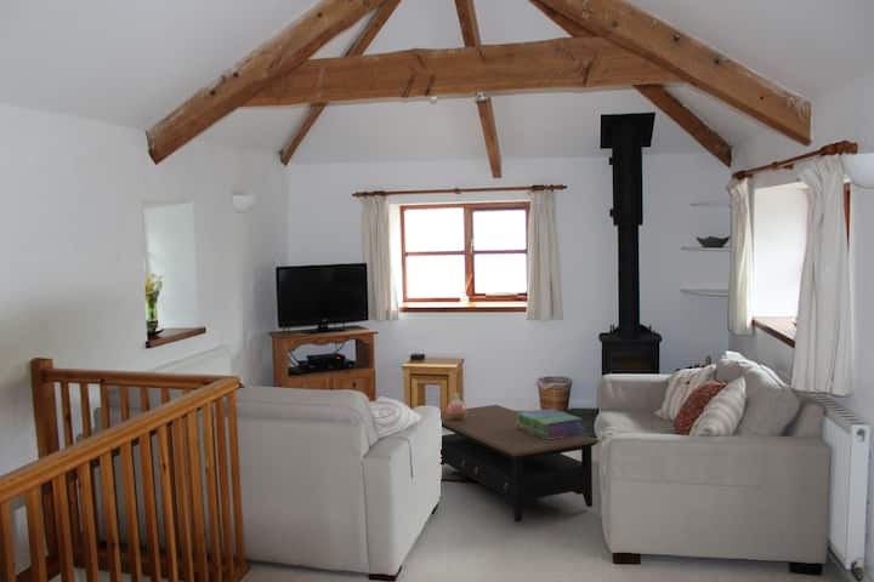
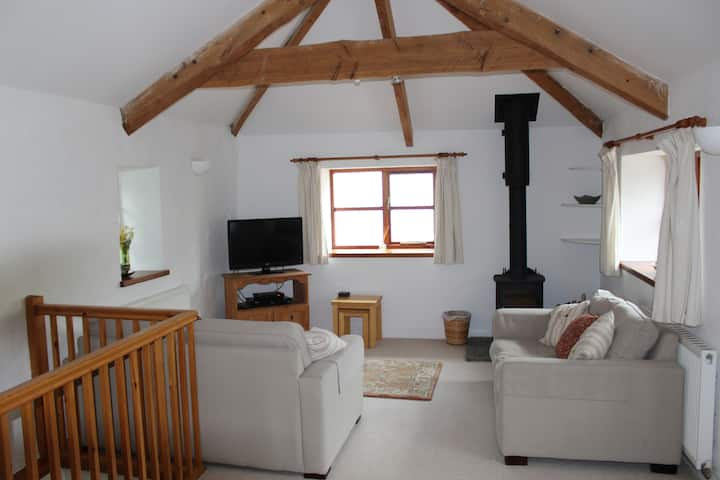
- coffee table [439,404,601,524]
- vase [445,392,467,420]
- stack of books [516,407,586,439]
